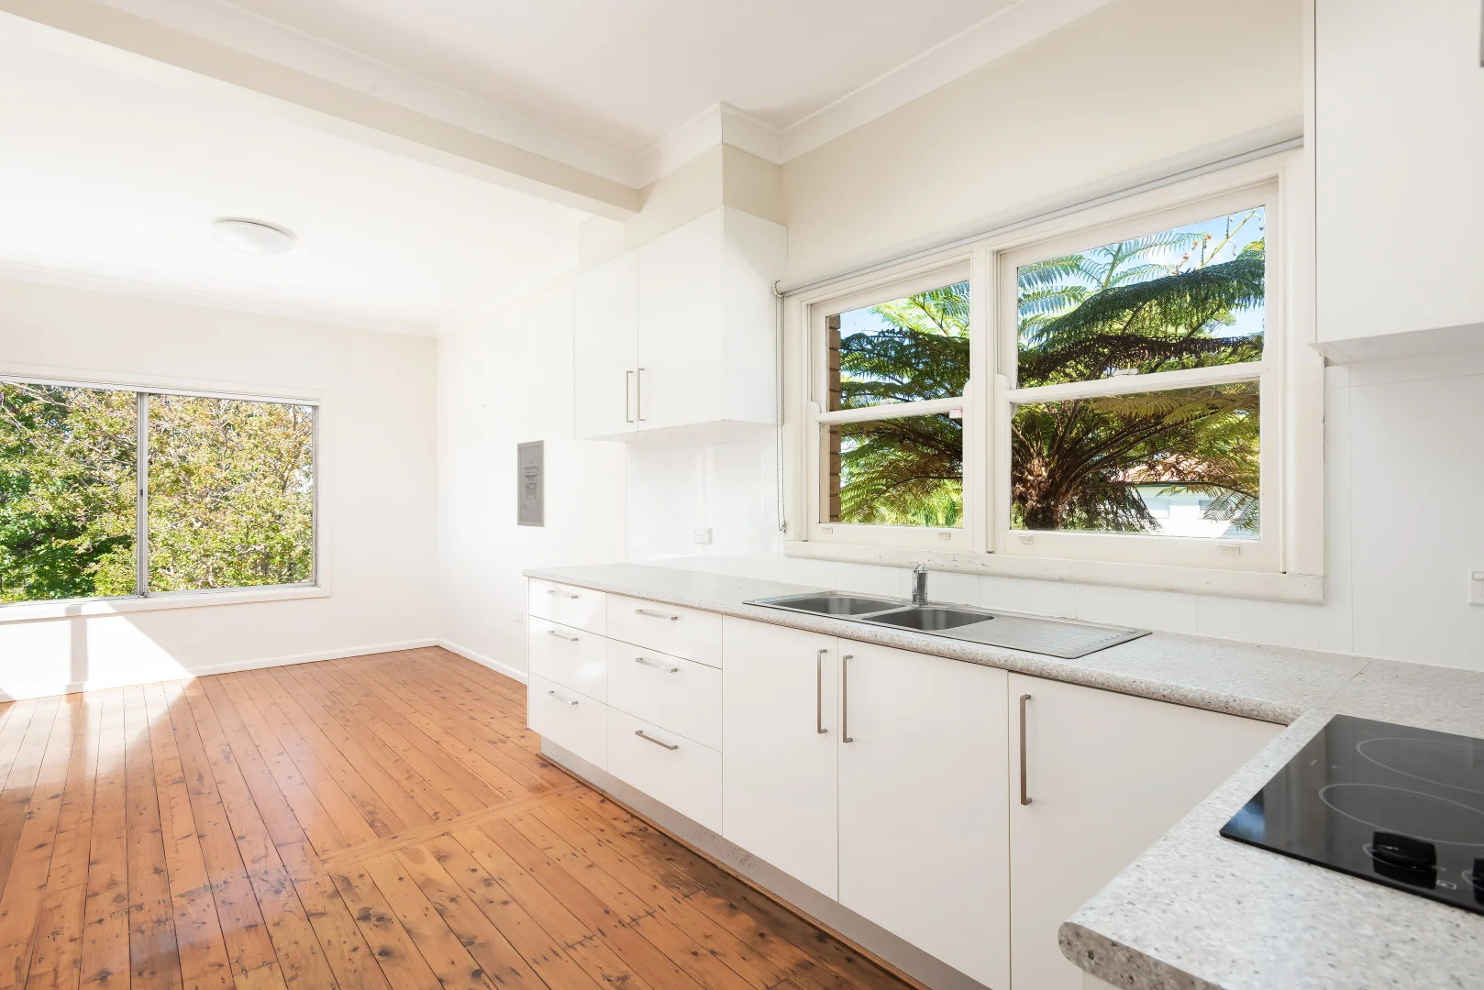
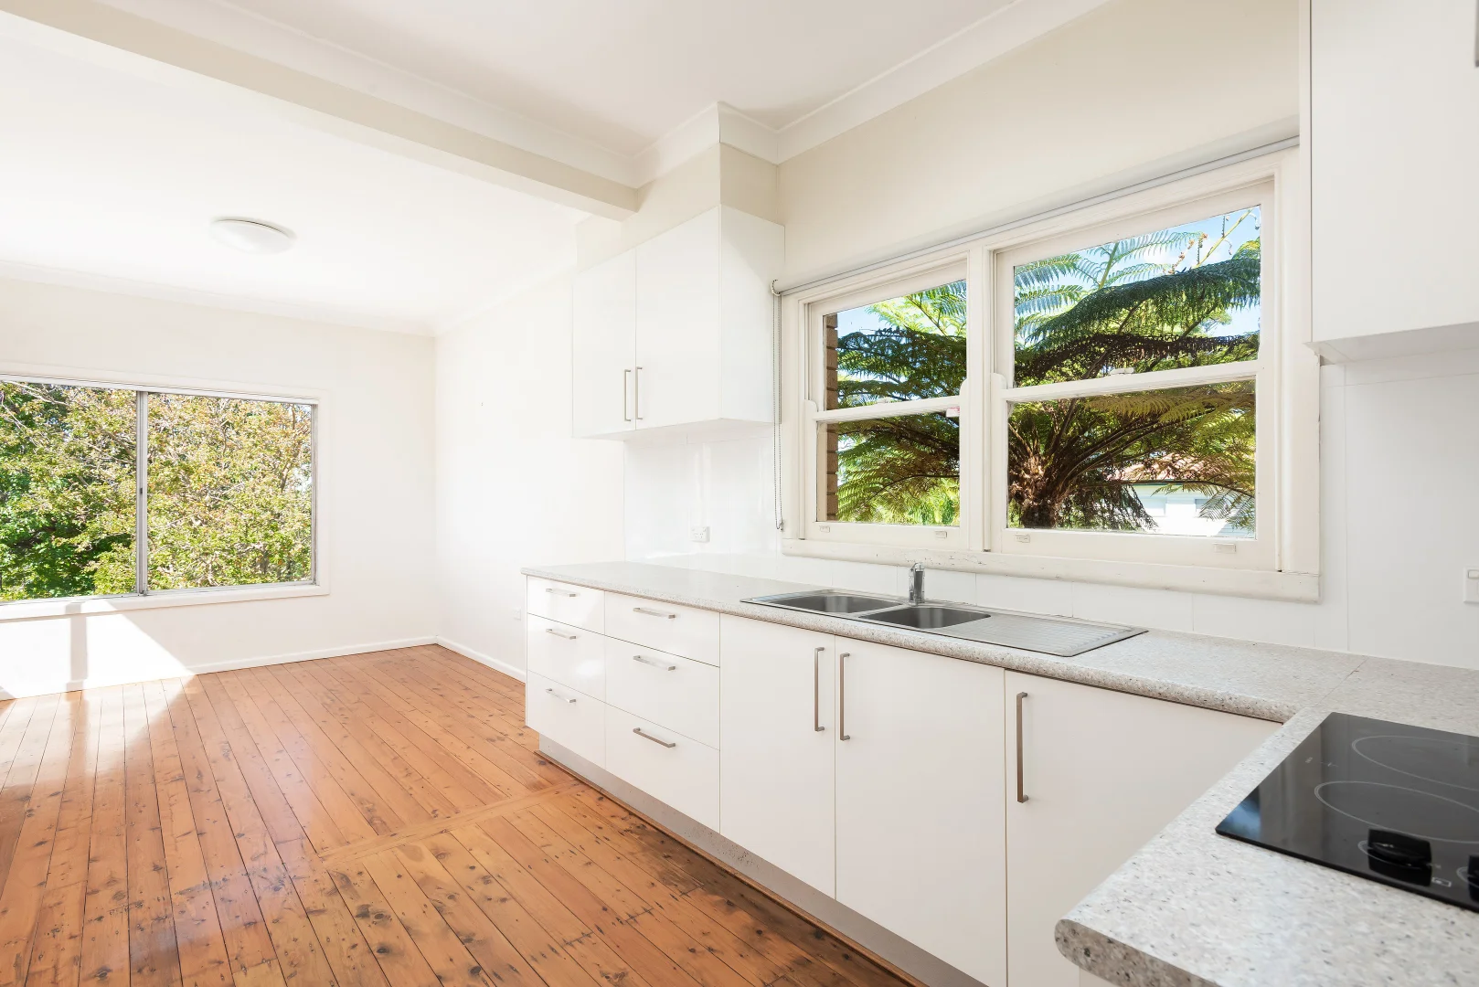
- wall art [516,439,547,528]
